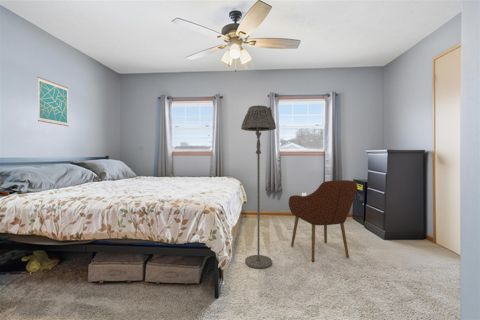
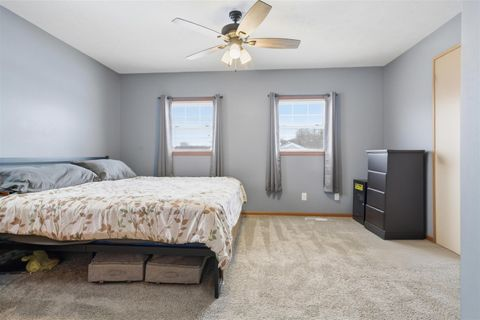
- armchair [288,179,358,263]
- wall art [37,76,69,127]
- floor lamp [240,104,277,269]
